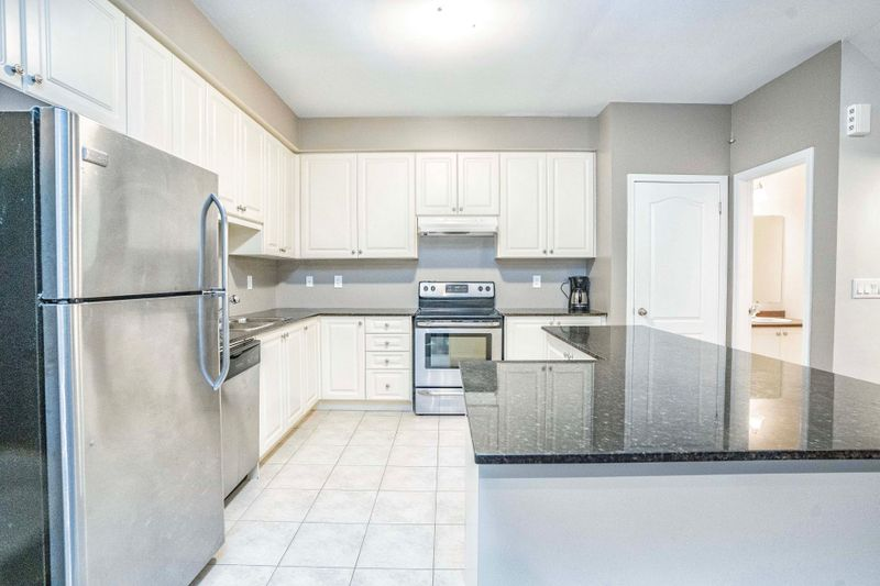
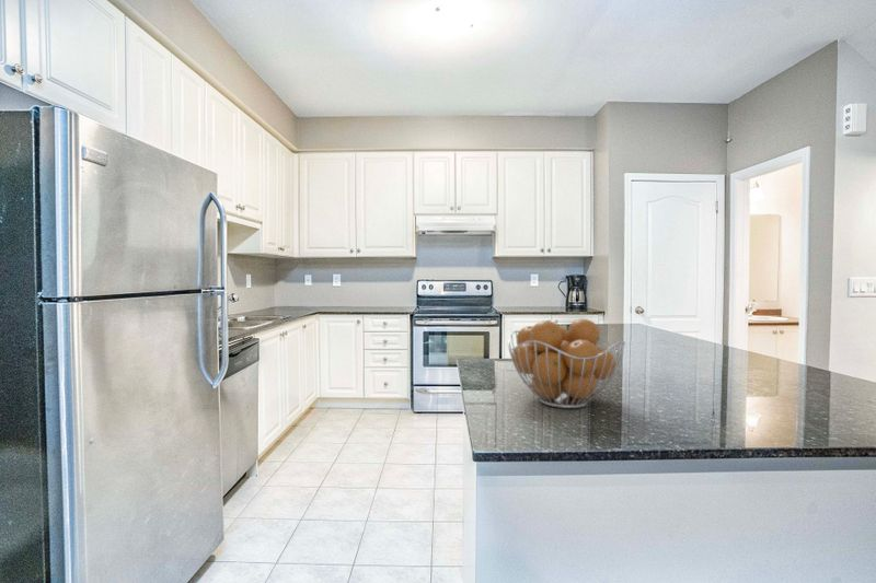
+ fruit basket [507,318,626,409]
